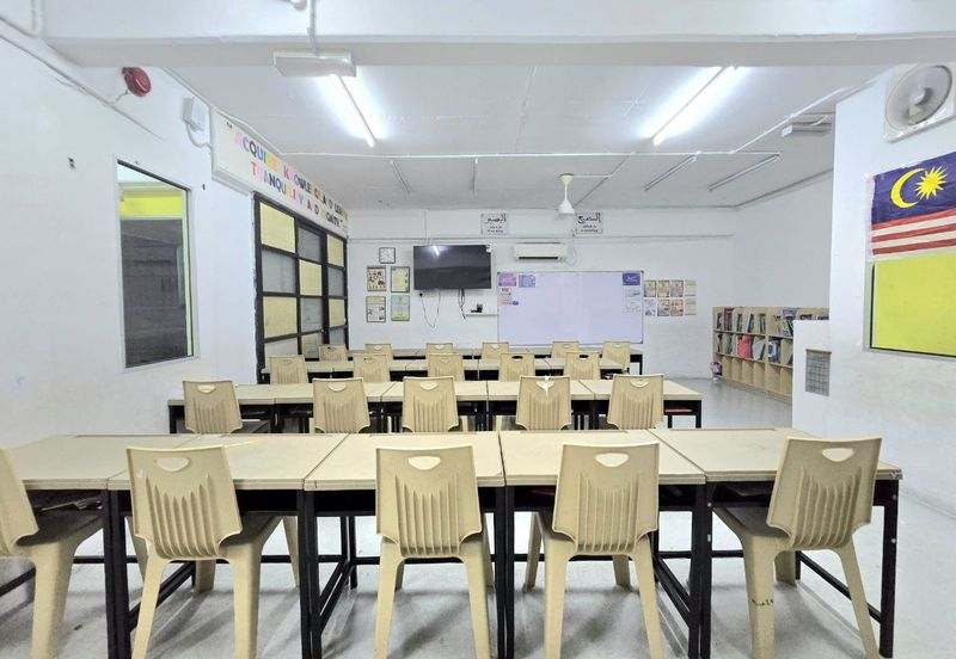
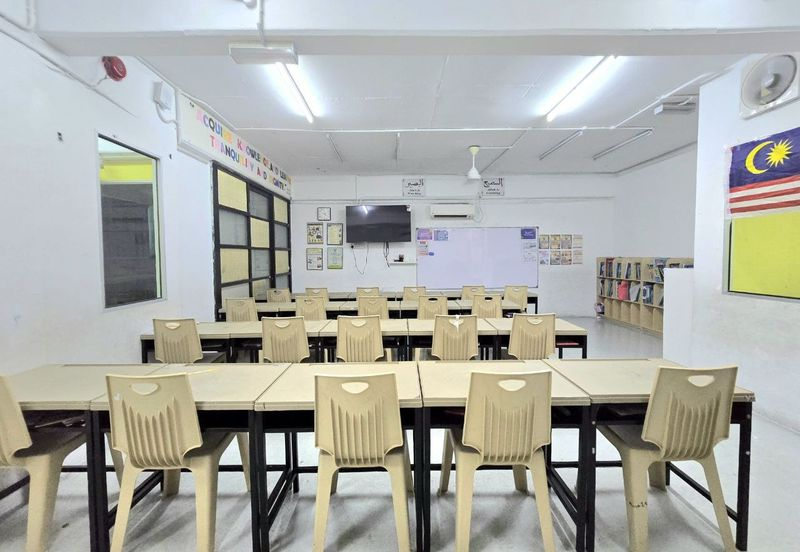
- calendar [804,340,833,398]
